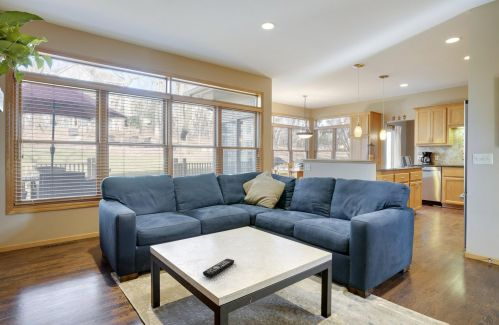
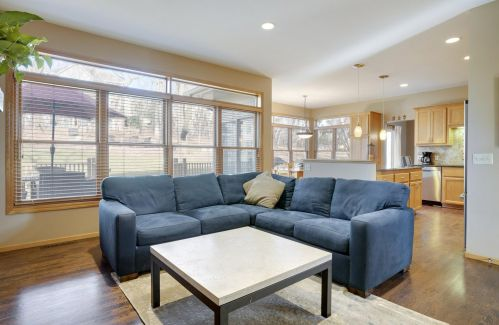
- remote control [202,258,235,278]
